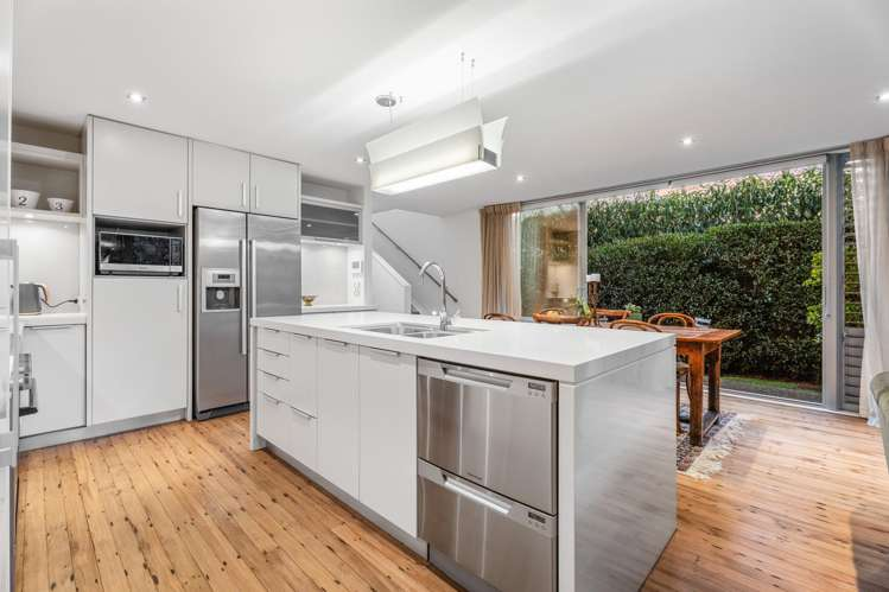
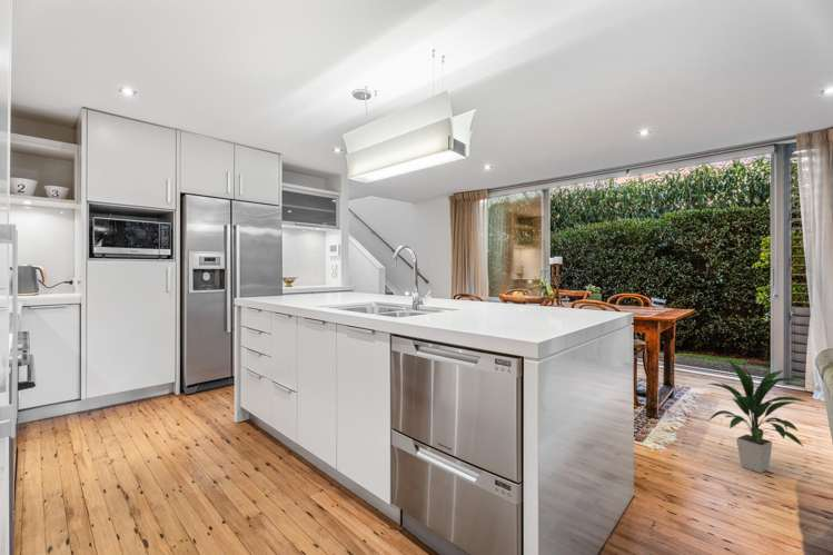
+ indoor plant [707,358,812,474]
